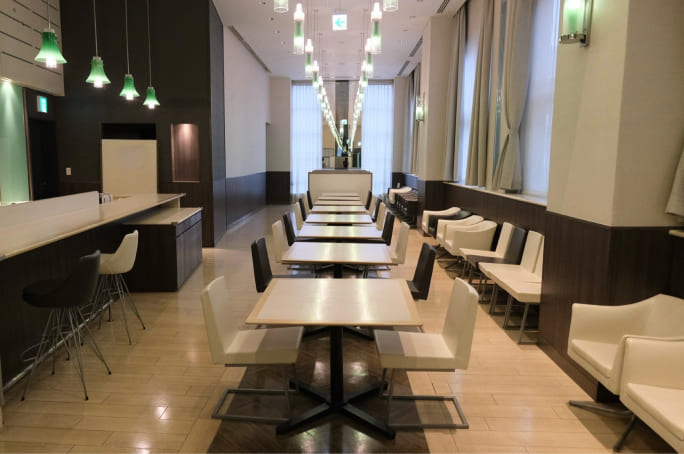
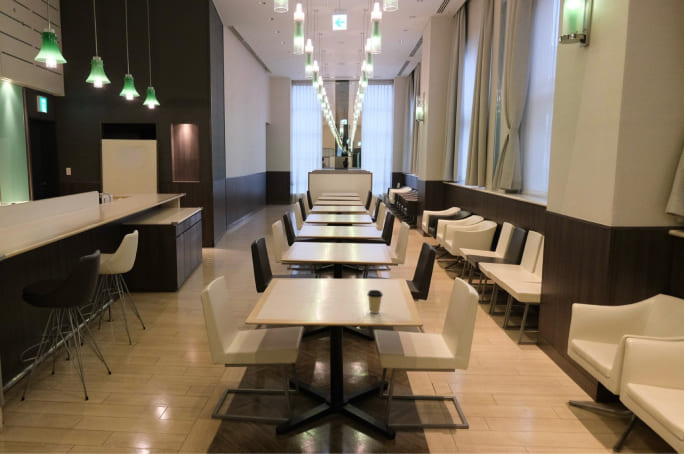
+ coffee cup [366,289,384,314]
